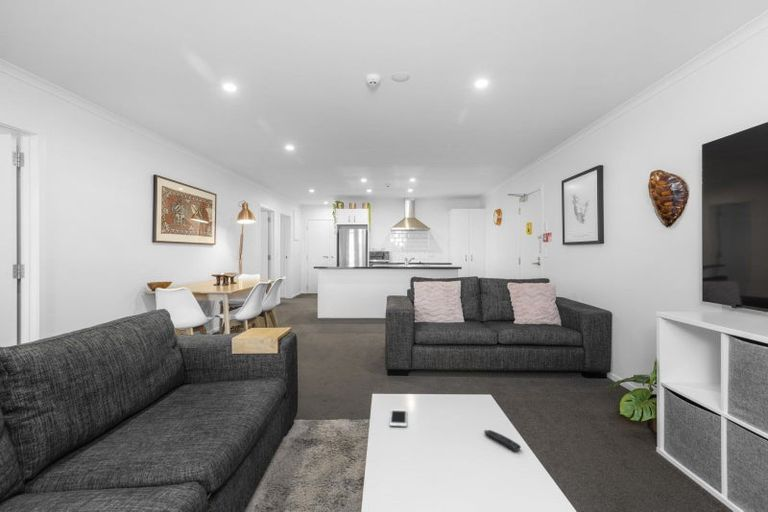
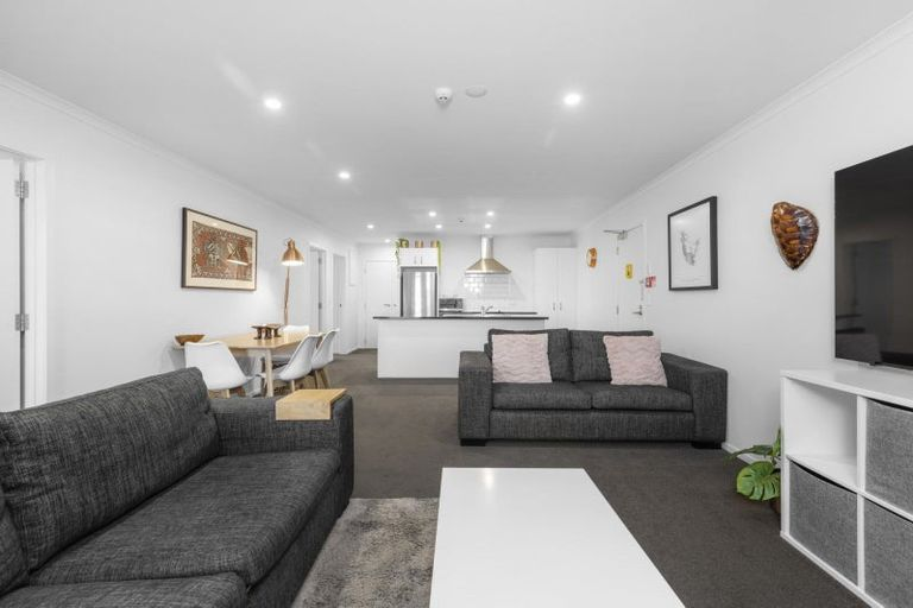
- cell phone [389,408,408,428]
- remote control [483,429,522,452]
